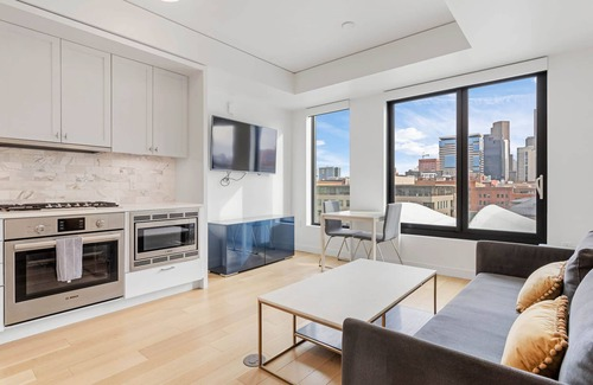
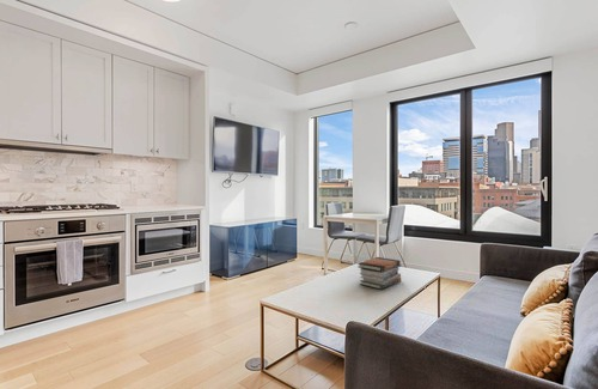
+ book stack [356,256,403,290]
